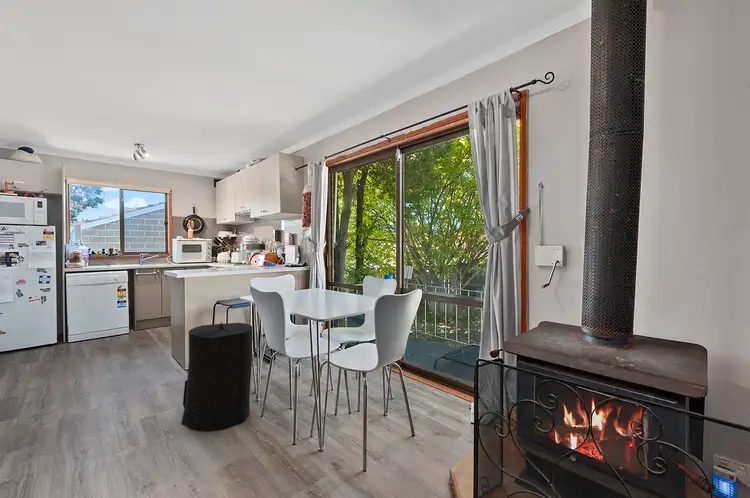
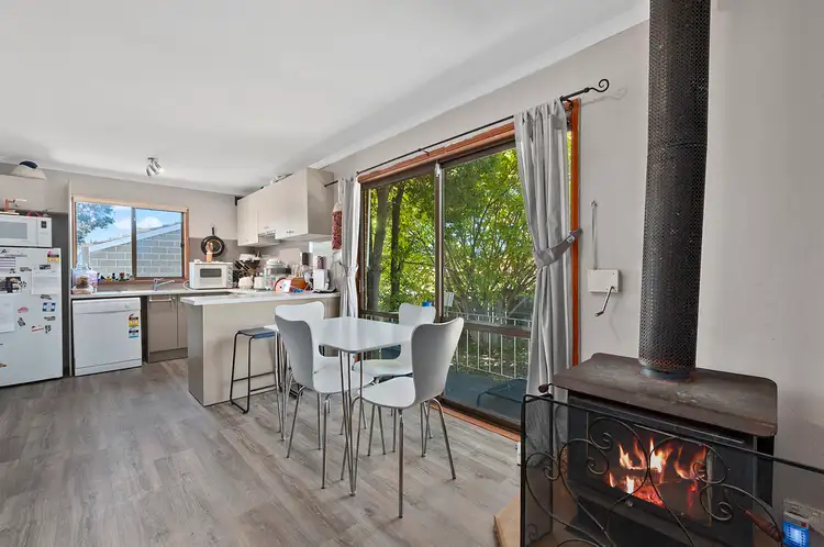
- trash can [180,321,253,432]
